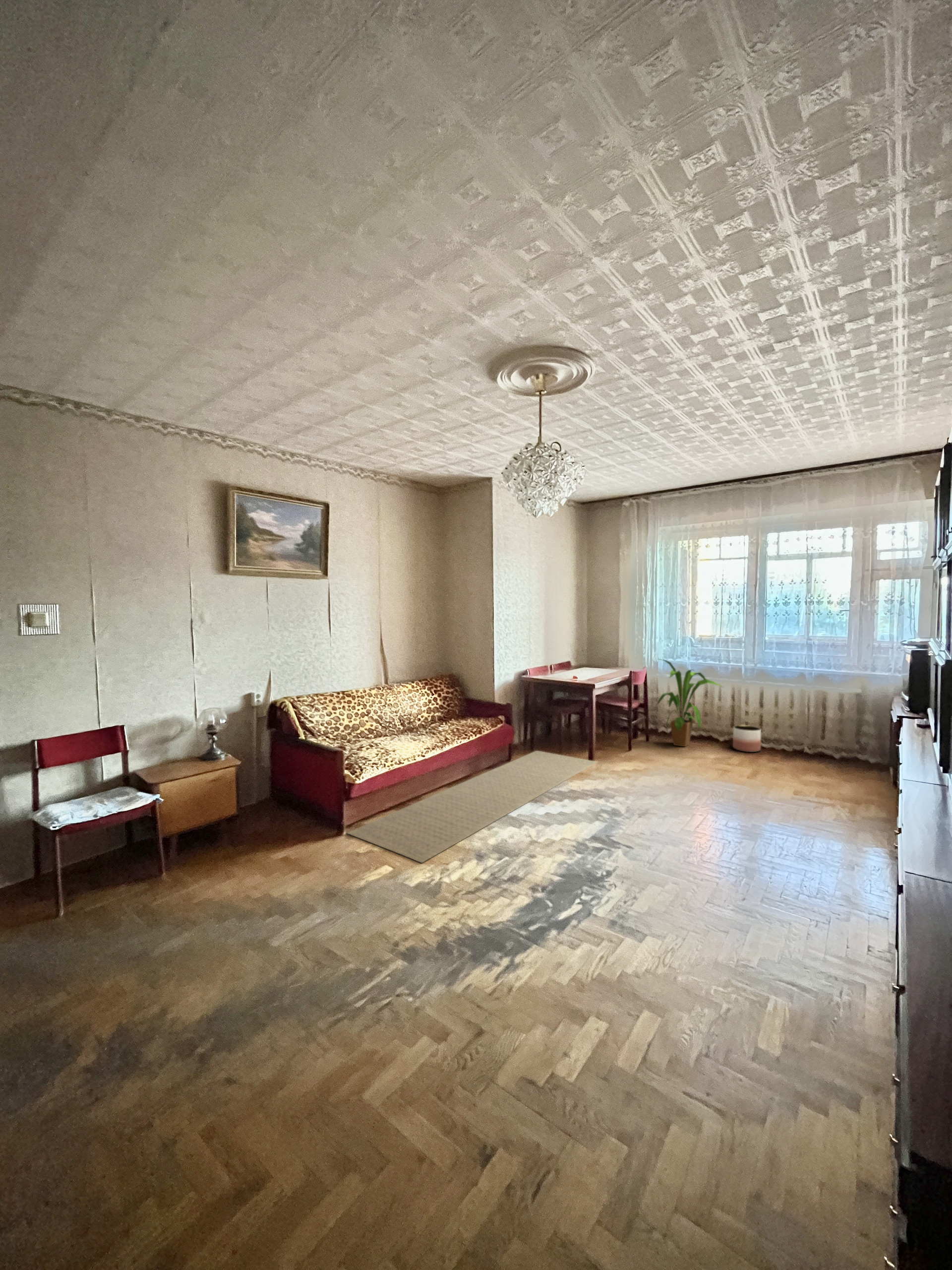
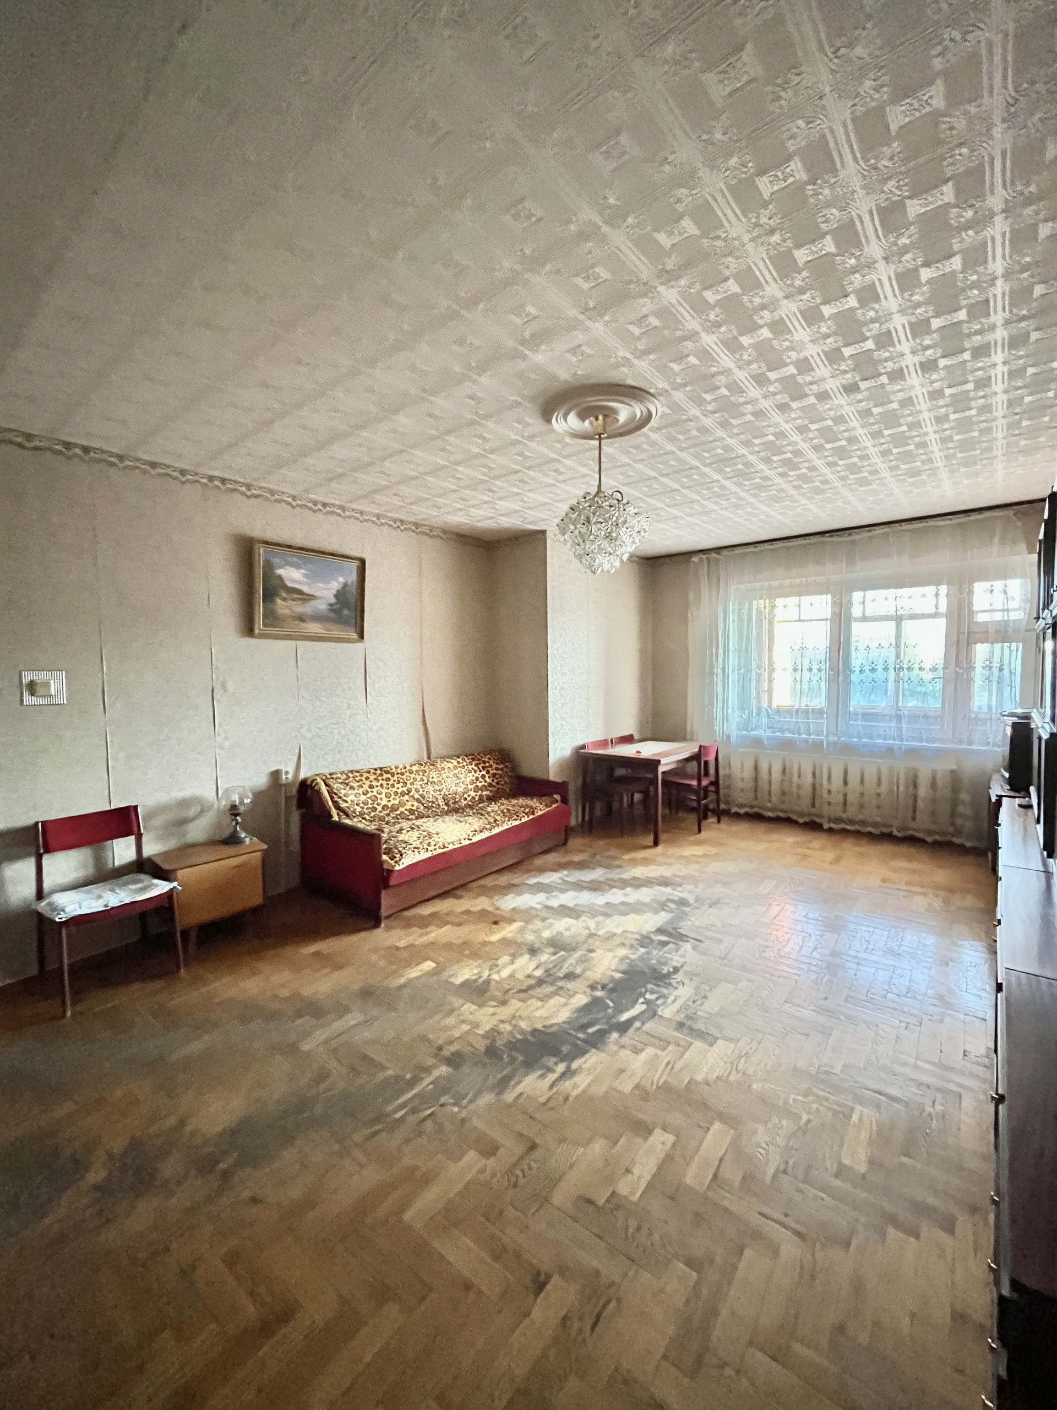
- rug [346,750,598,864]
- house plant [655,658,724,747]
- planter [732,725,761,753]
